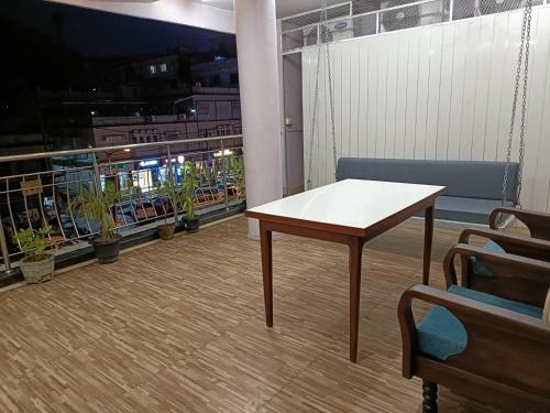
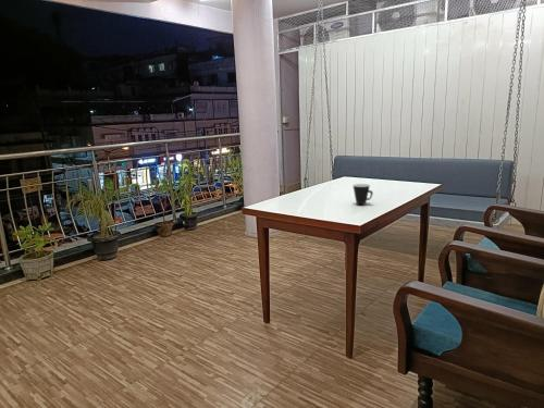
+ mug [353,183,374,206]
